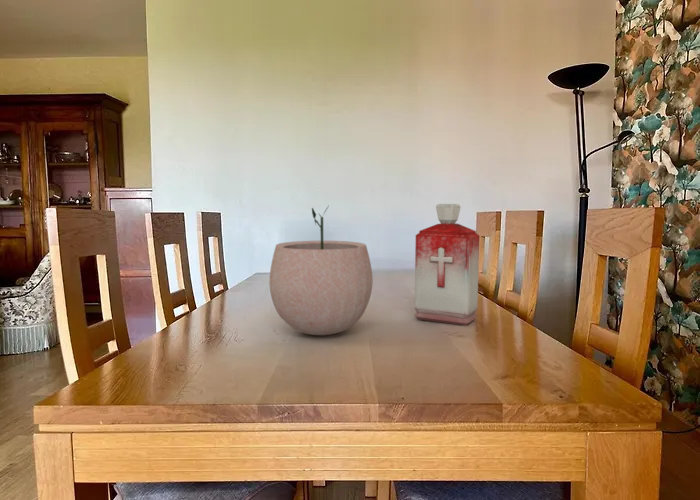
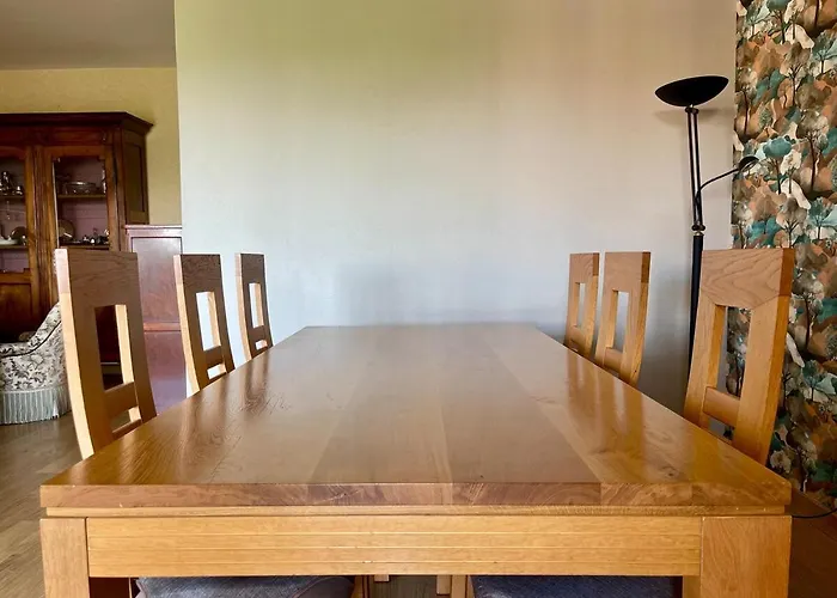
- plant pot [268,205,373,336]
- bottle [414,203,480,327]
